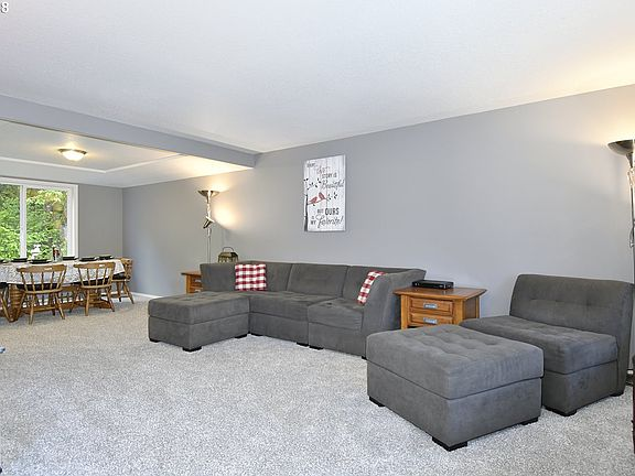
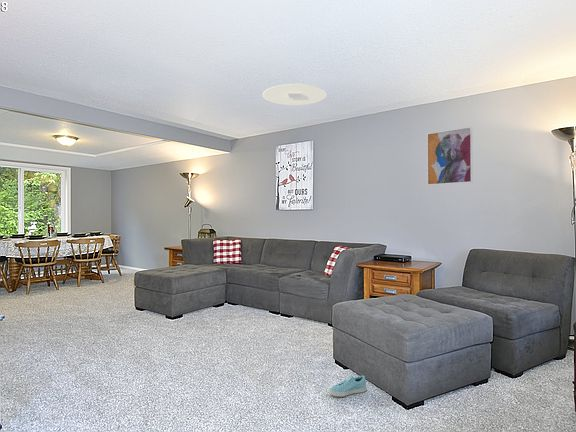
+ sneaker [328,374,368,398]
+ ceiling light [262,83,328,106]
+ wall art [426,126,474,186]
